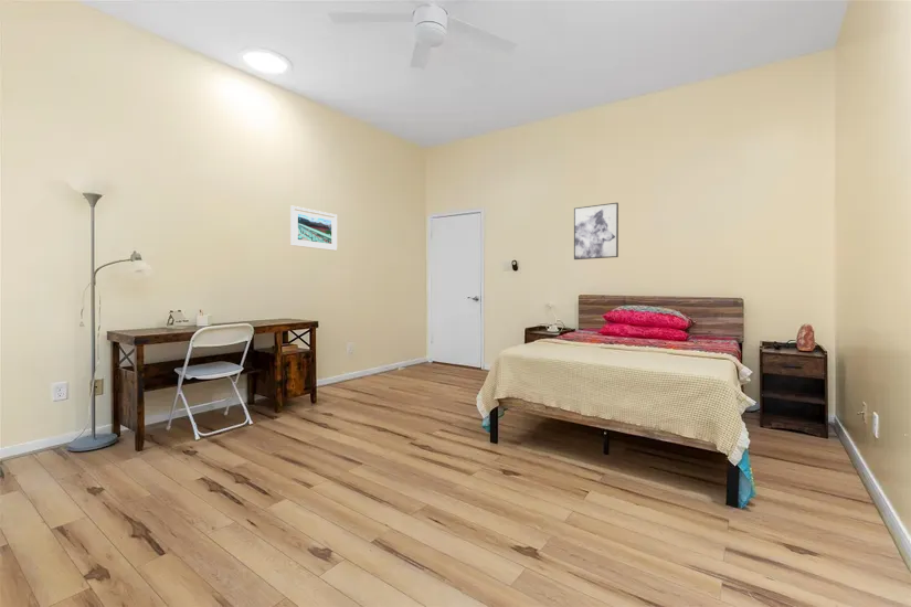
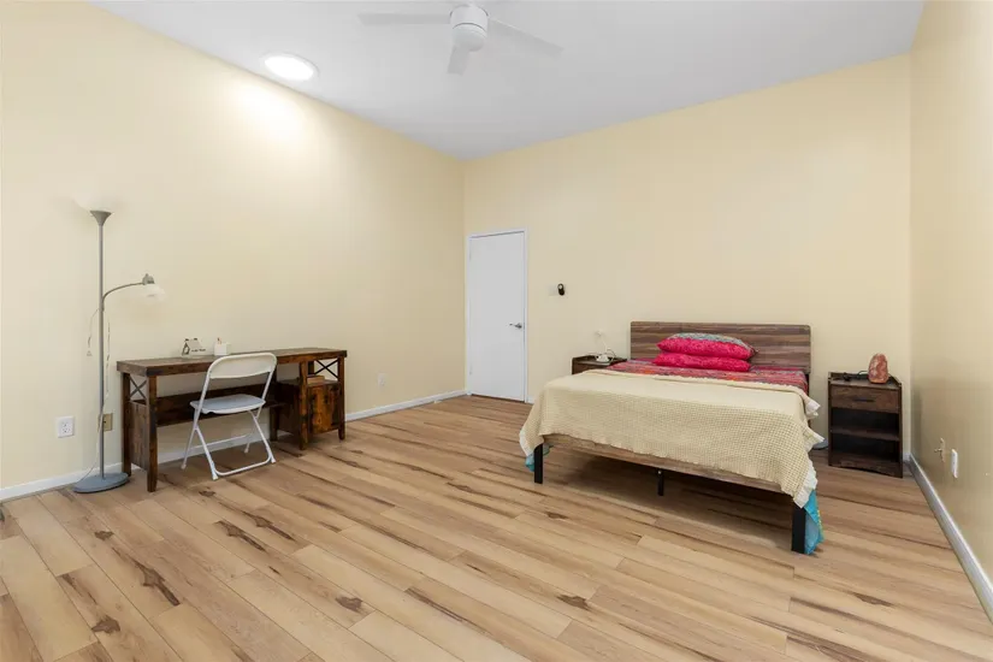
- wall art [573,202,619,260]
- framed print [289,205,338,252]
